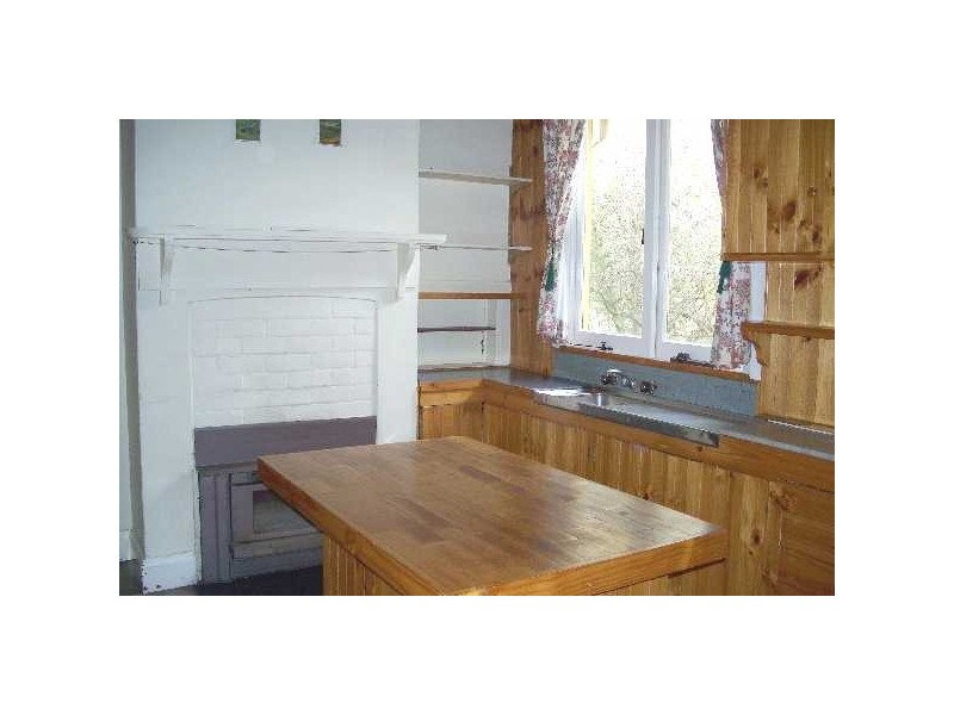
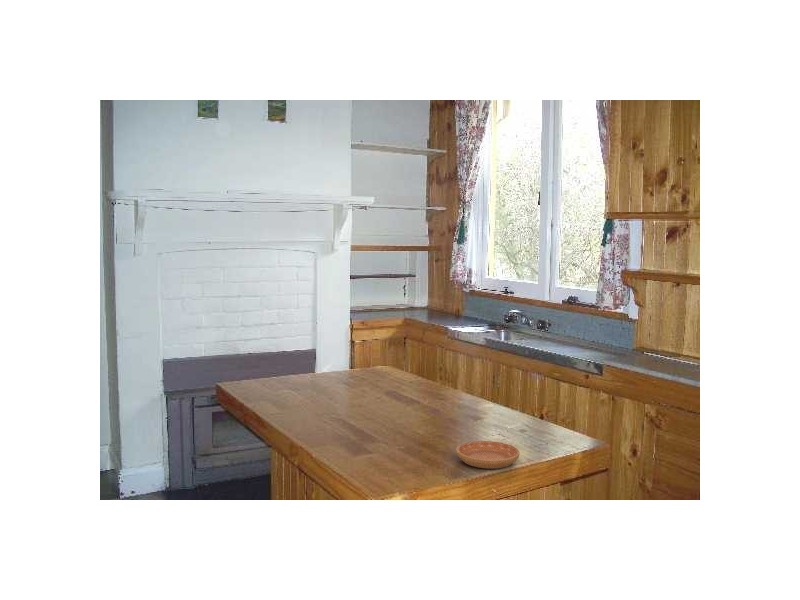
+ saucer [455,440,521,470]
